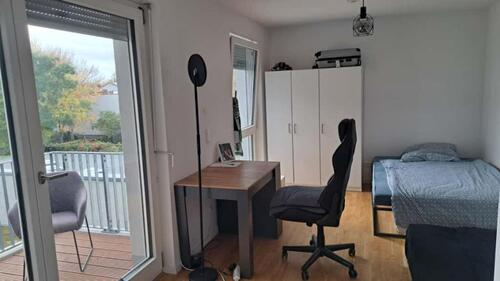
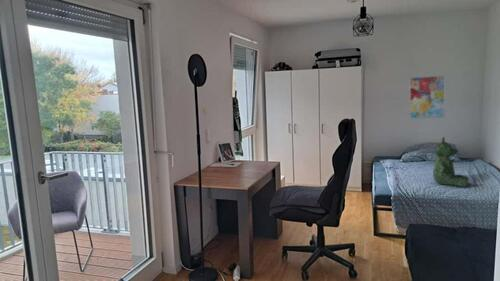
+ teddy bear [432,136,470,188]
+ wall art [408,74,447,120]
